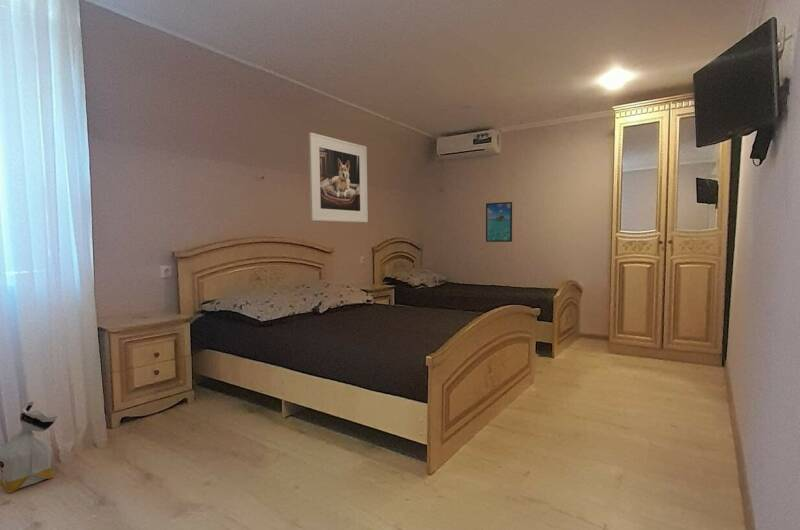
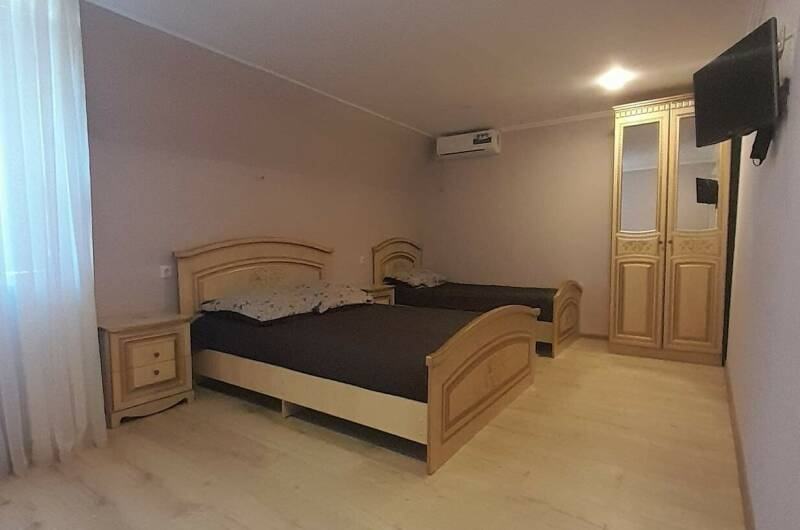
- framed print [308,132,369,223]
- bag [0,401,59,494]
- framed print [485,201,513,243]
